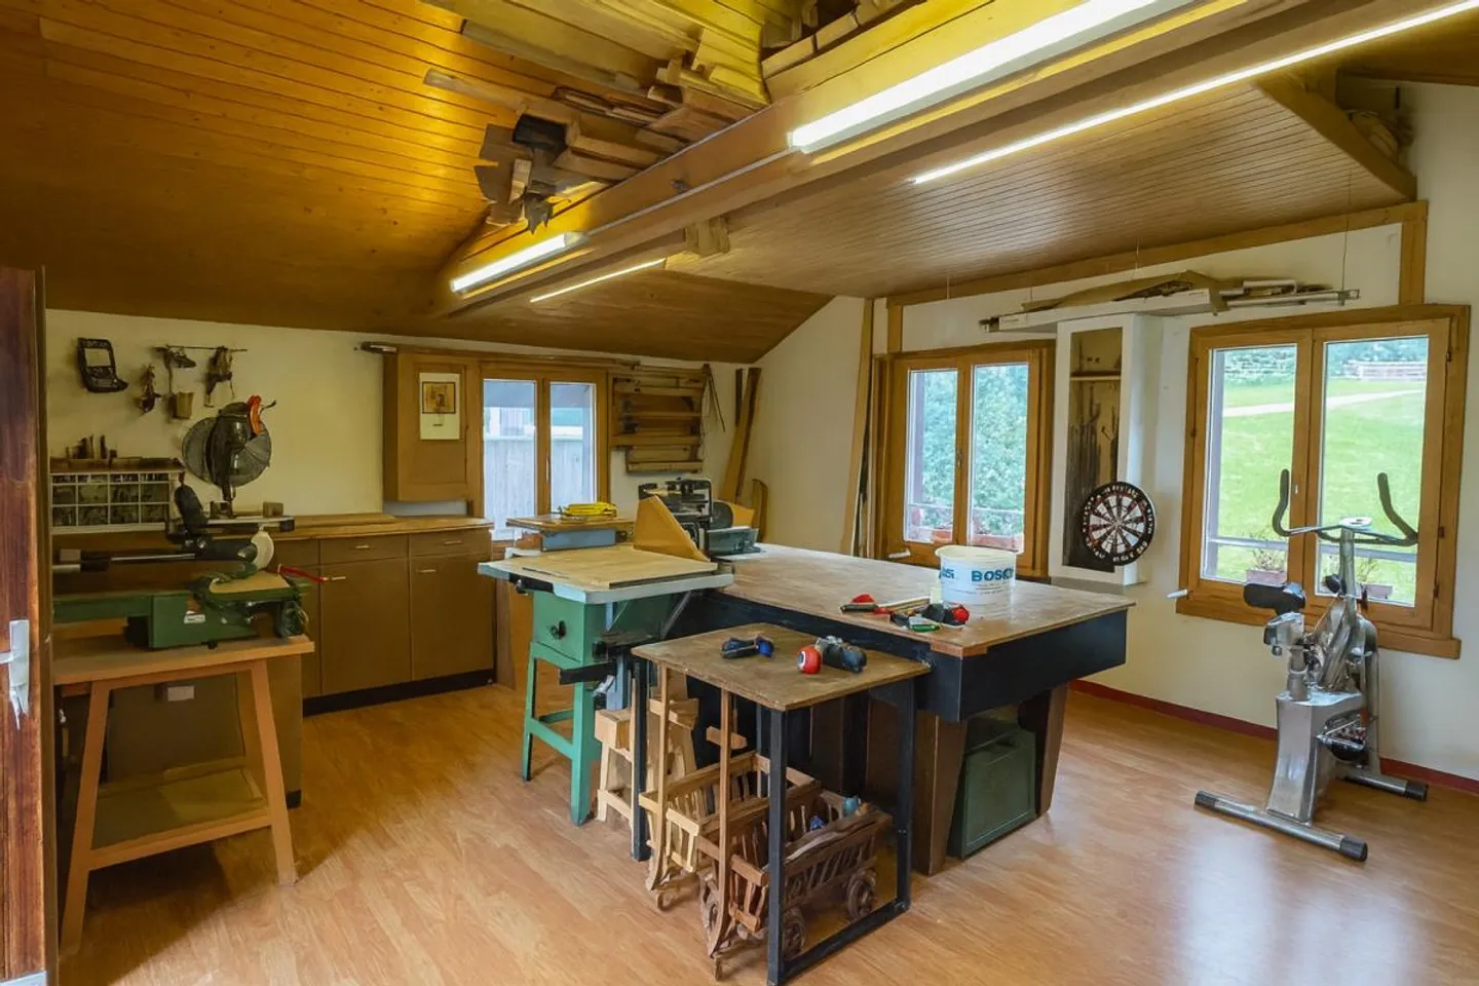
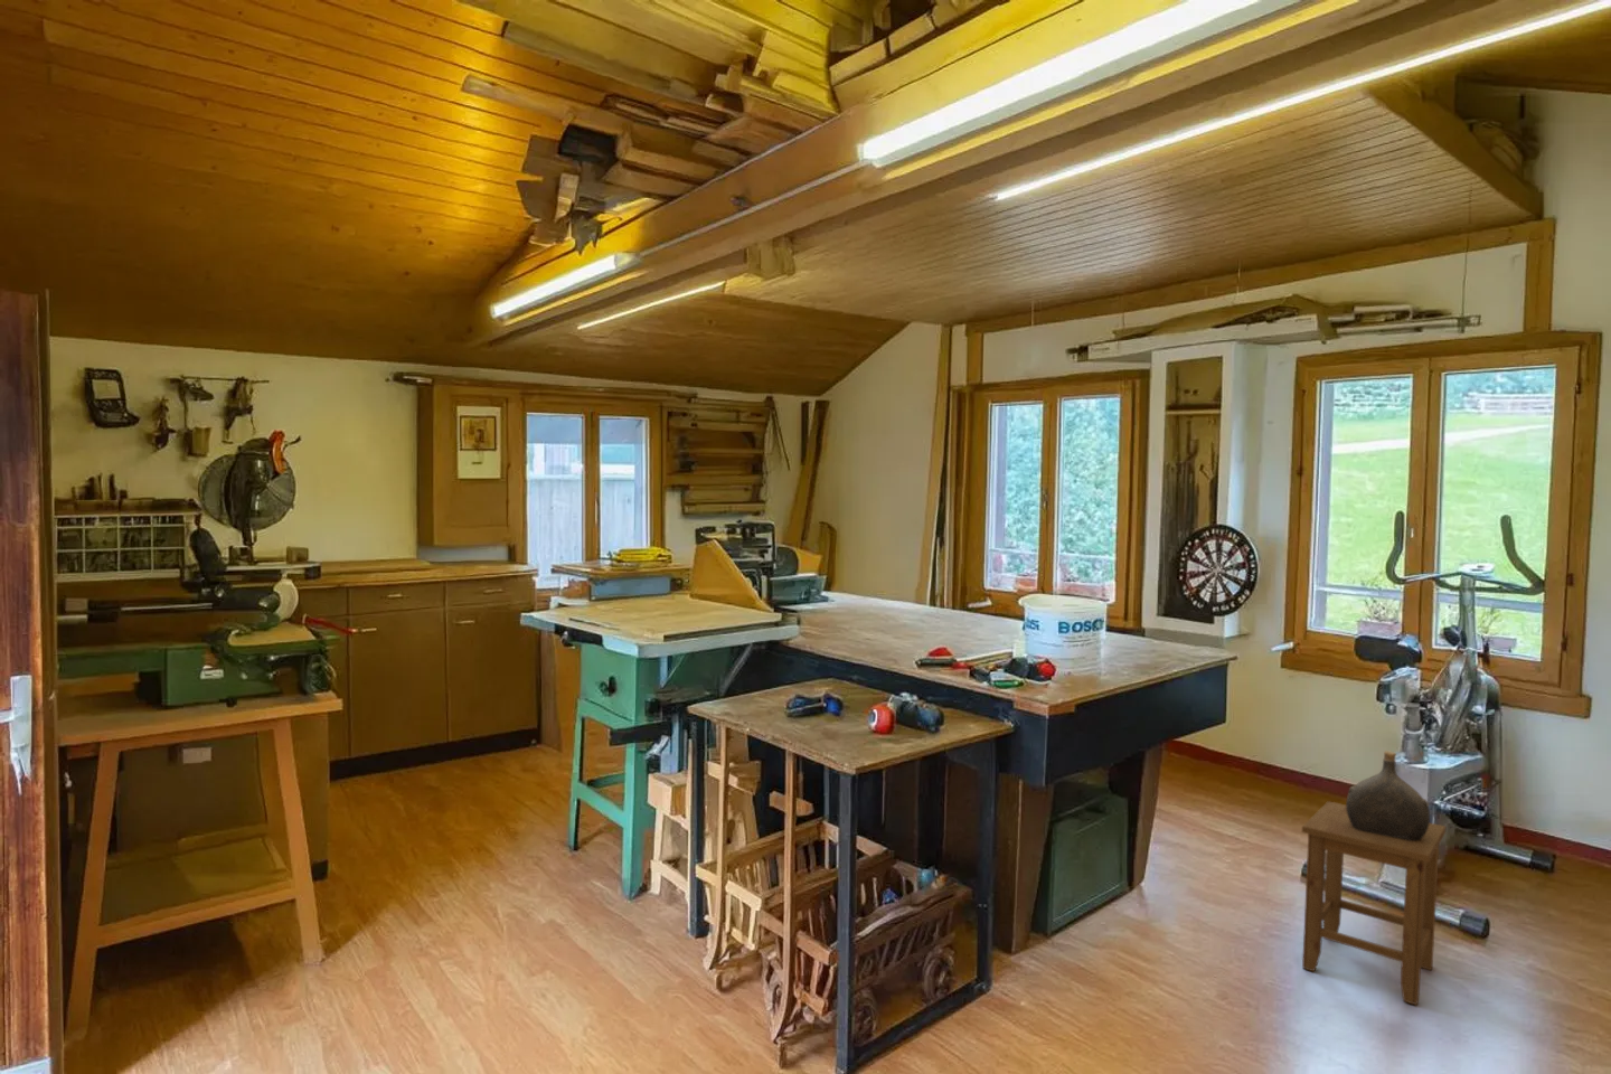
+ water jug [1345,749,1431,841]
+ stool [1301,800,1447,1006]
